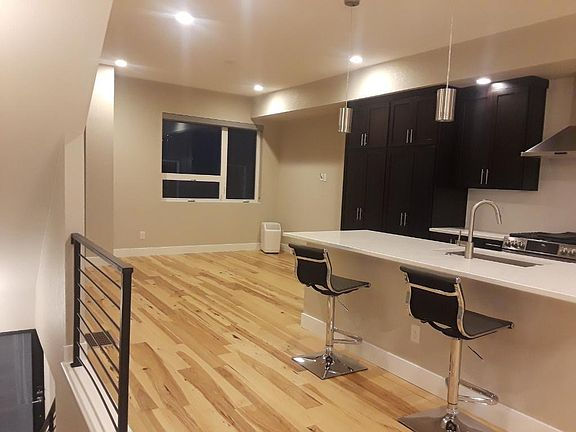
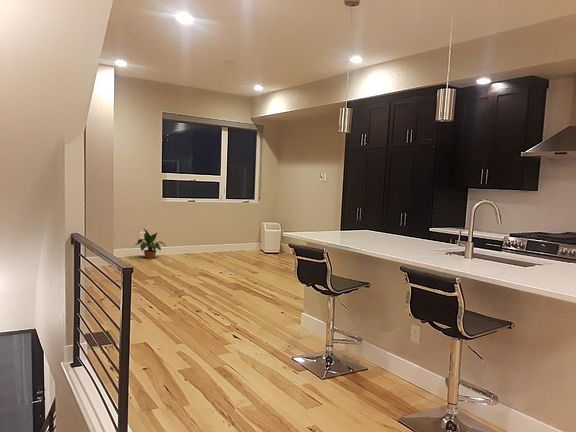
+ potted plant [134,227,166,260]
